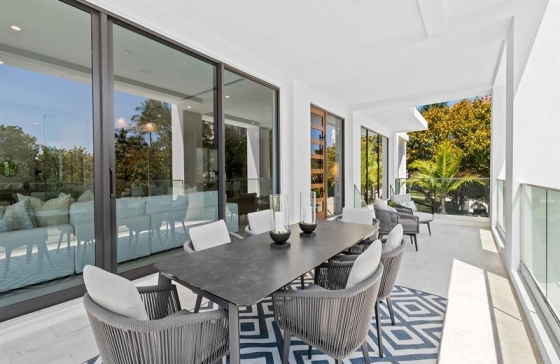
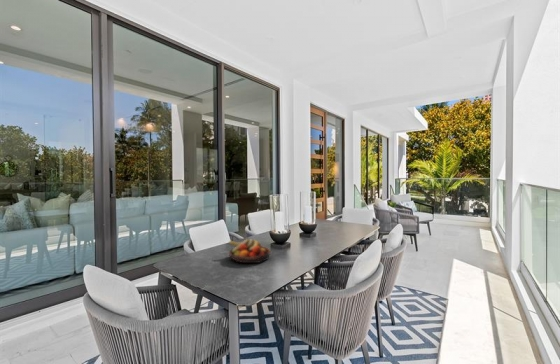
+ fruit bowl [228,238,272,264]
